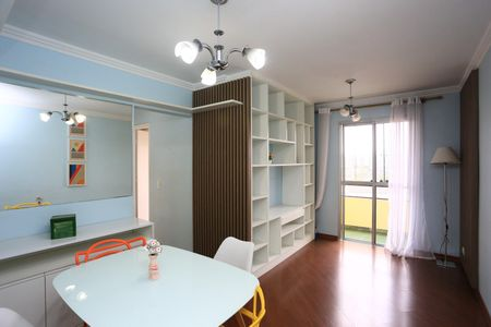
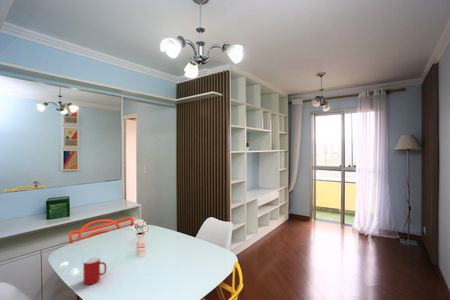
+ cup [82,256,107,286]
